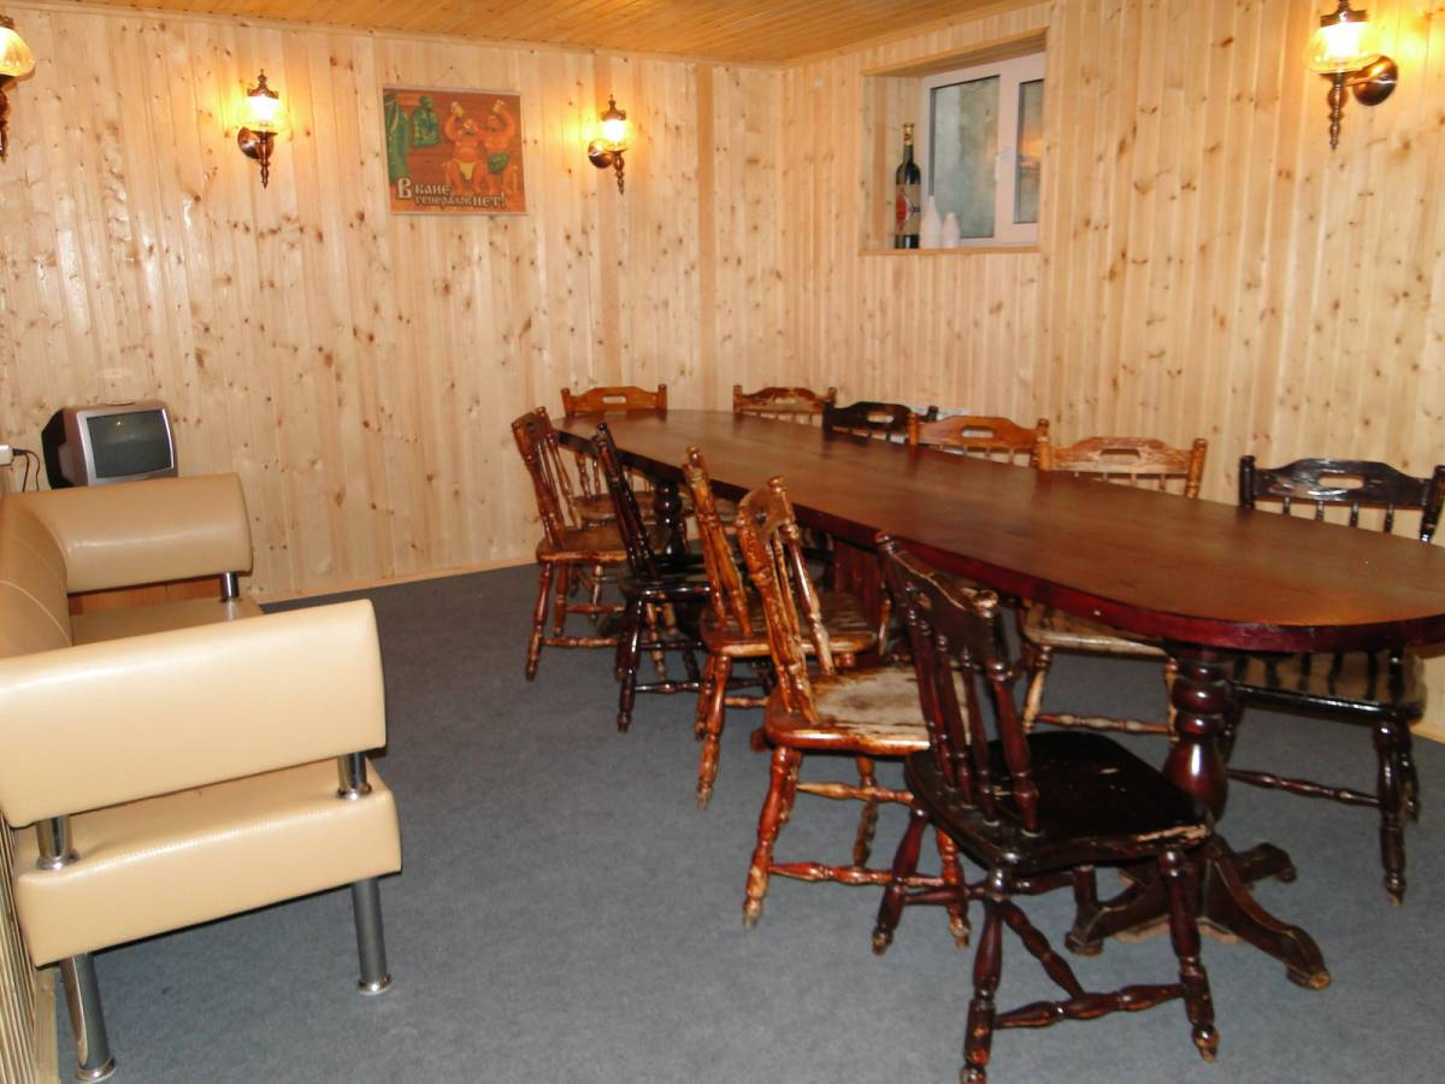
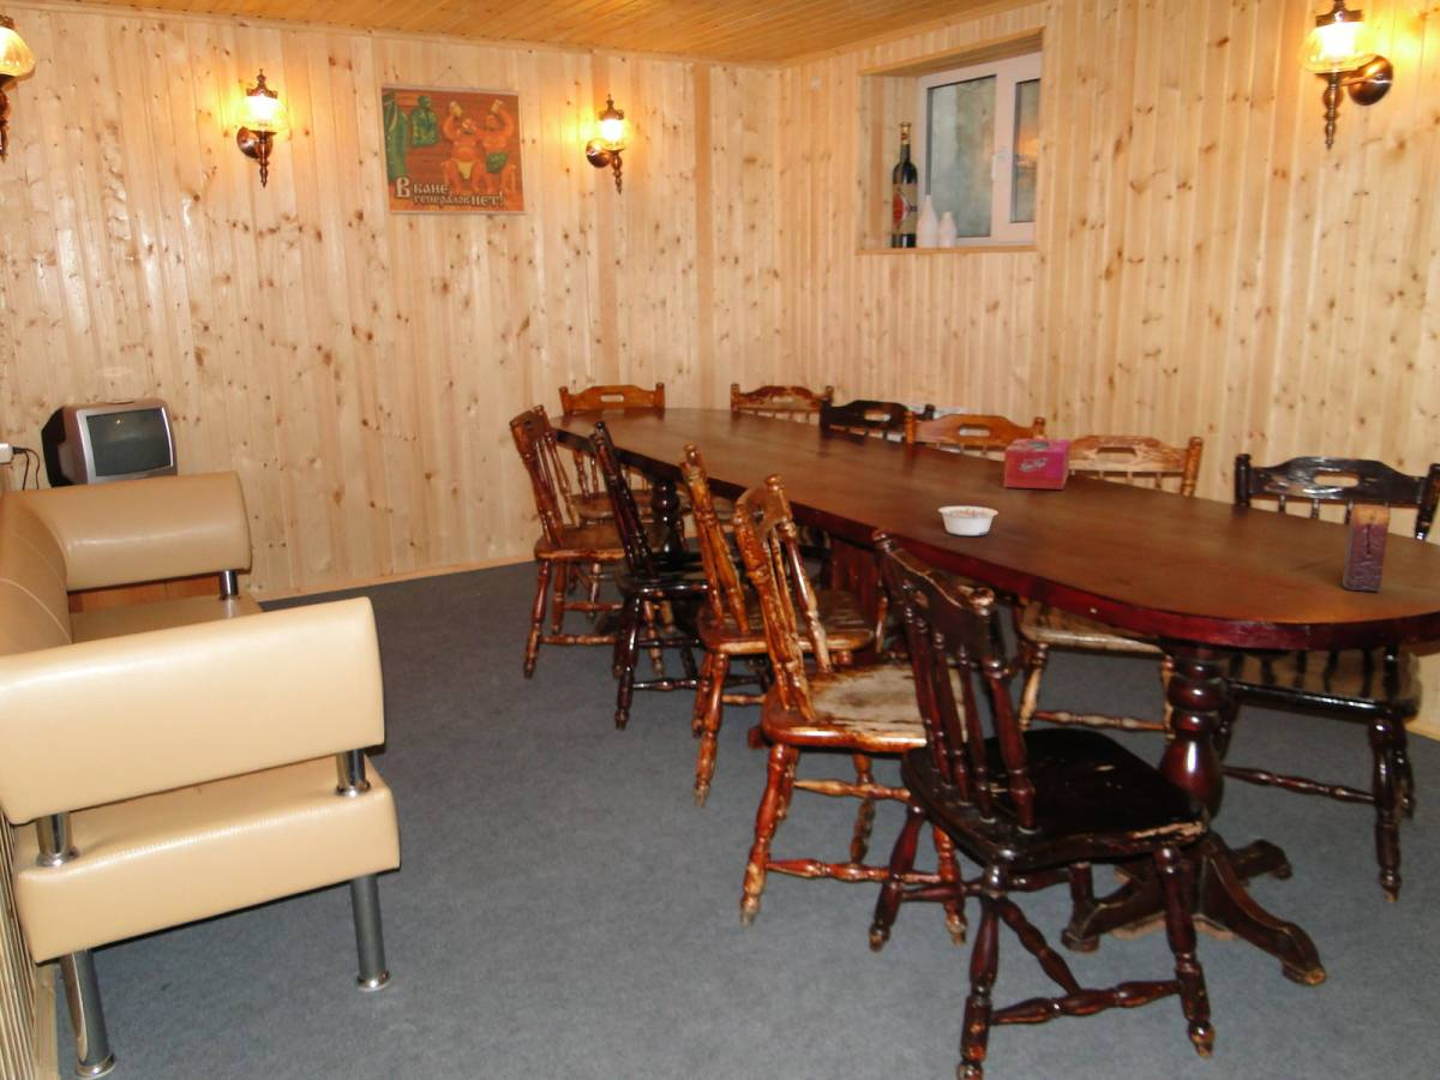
+ tissue box [1003,437,1072,491]
+ candle [1342,503,1392,593]
+ legume [937,505,1000,536]
